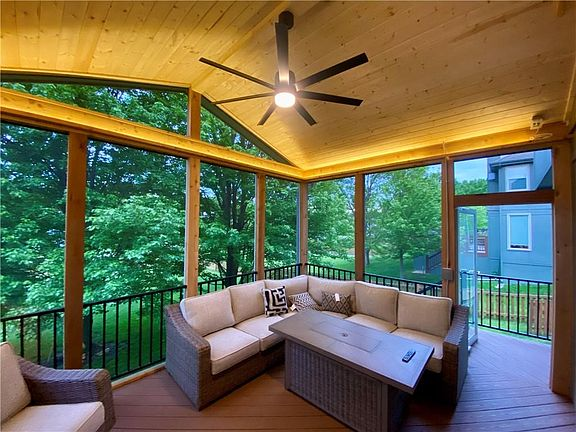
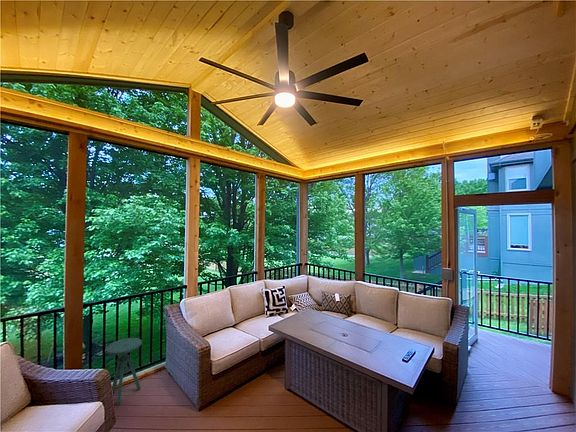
+ side table [104,337,143,407]
